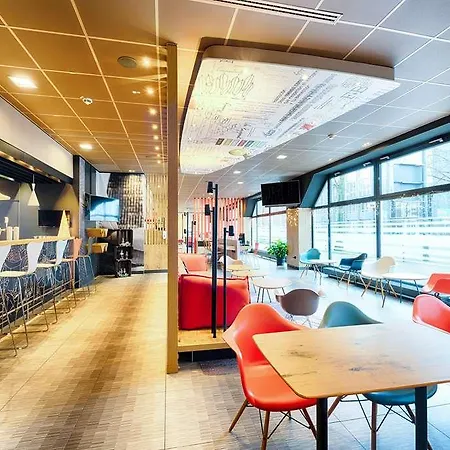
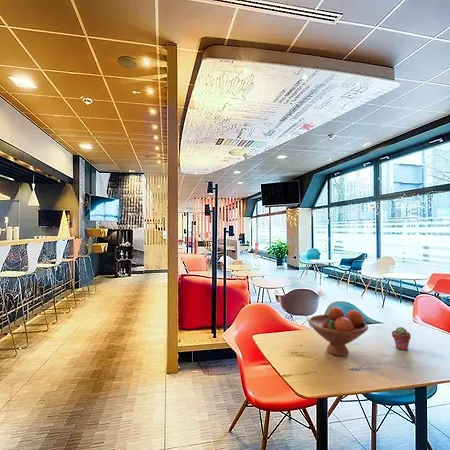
+ potted succulent [391,326,412,351]
+ fruit bowl [307,306,369,357]
